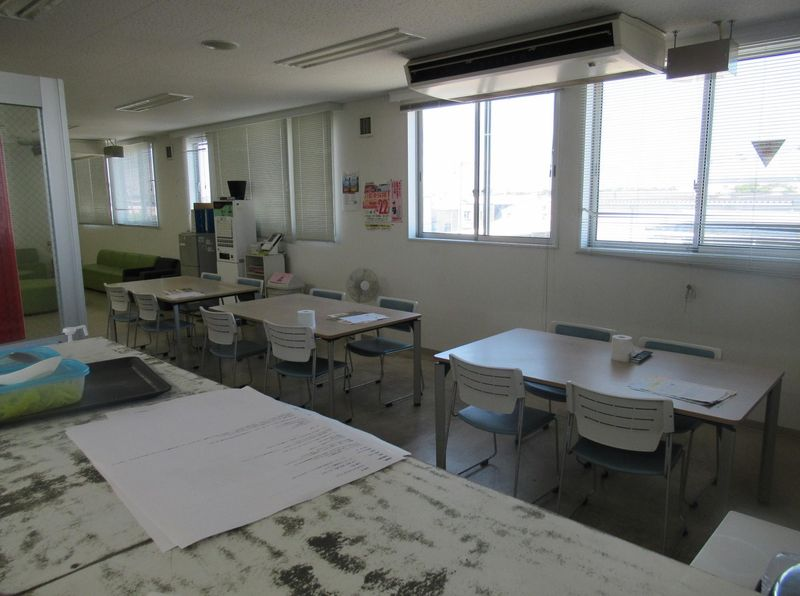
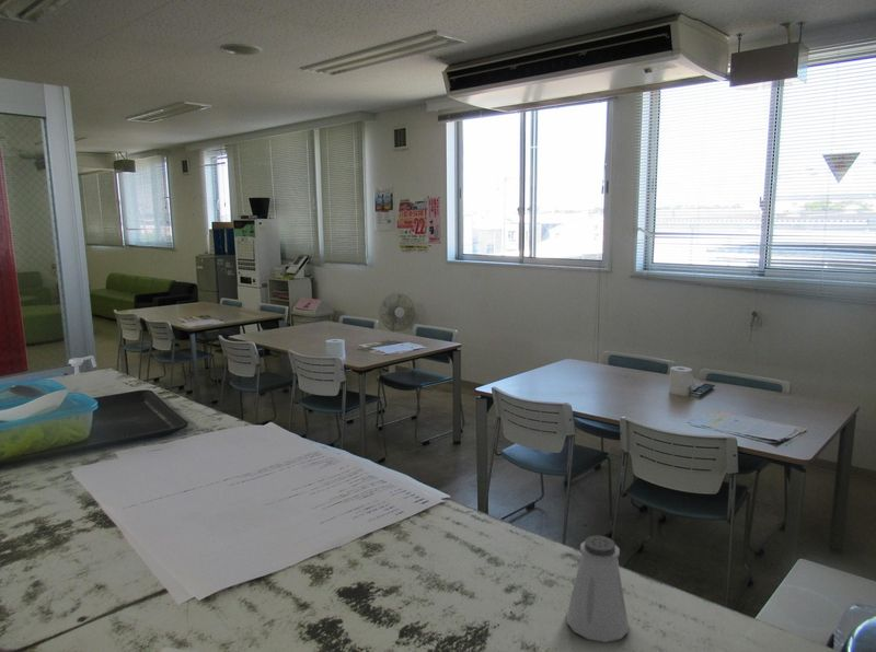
+ saltshaker [565,534,630,643]
